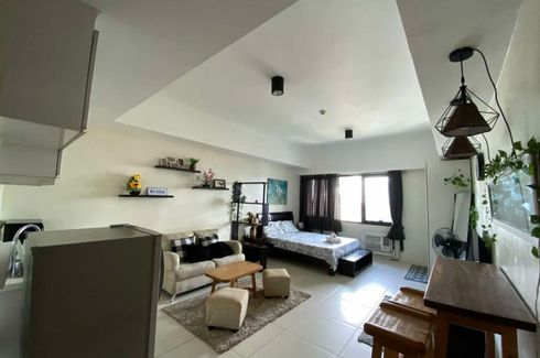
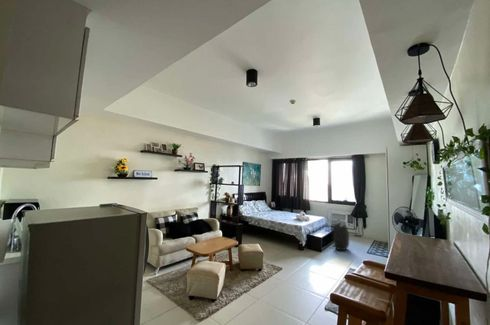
+ backpack [328,222,350,252]
